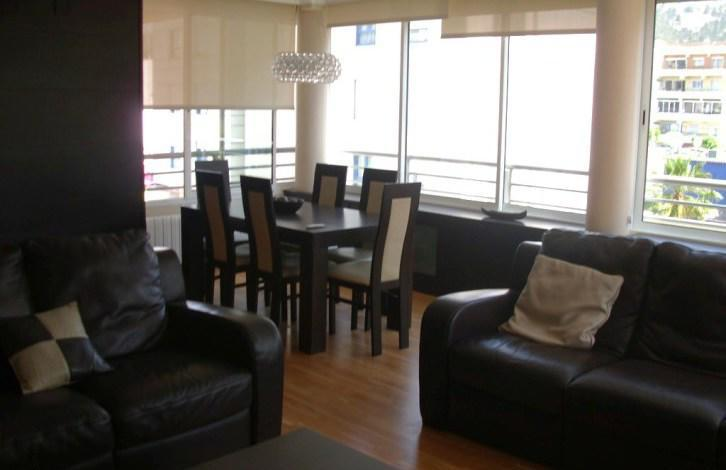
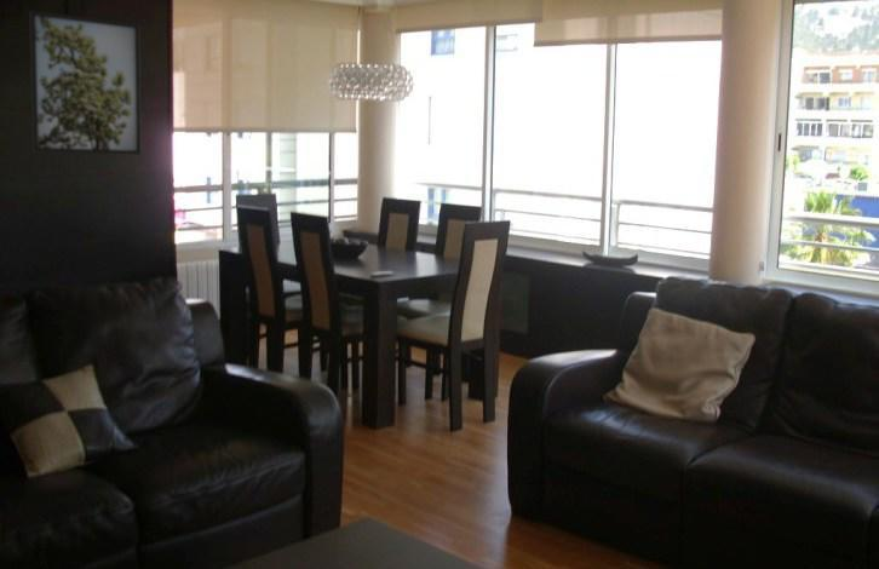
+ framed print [28,10,142,156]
